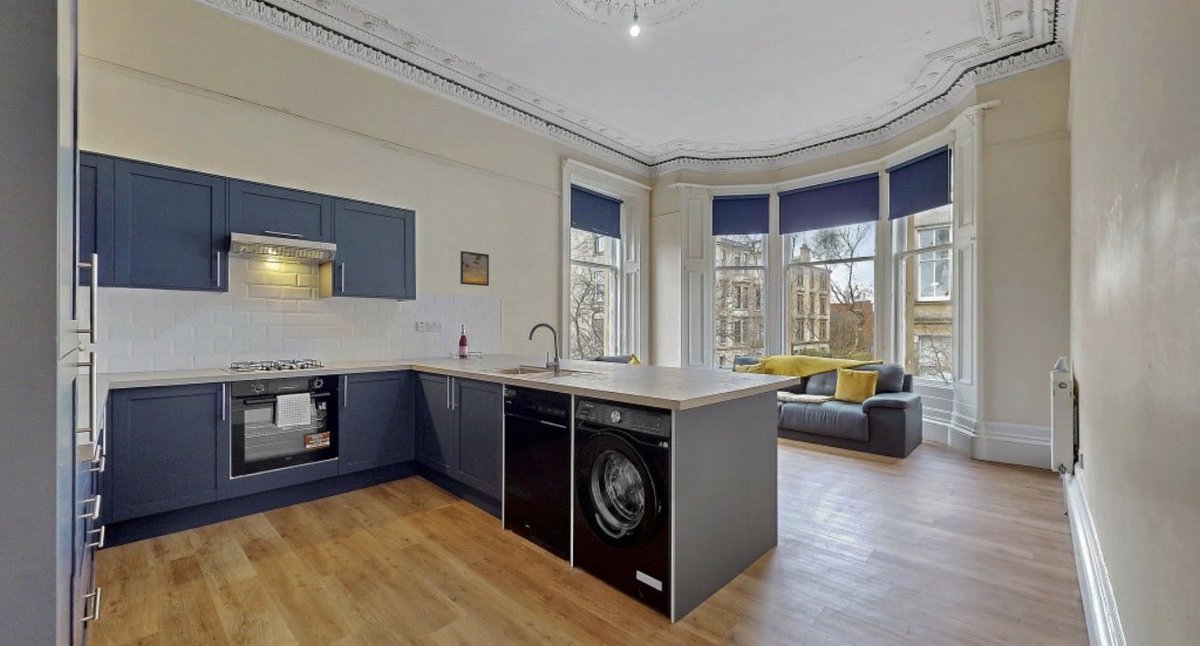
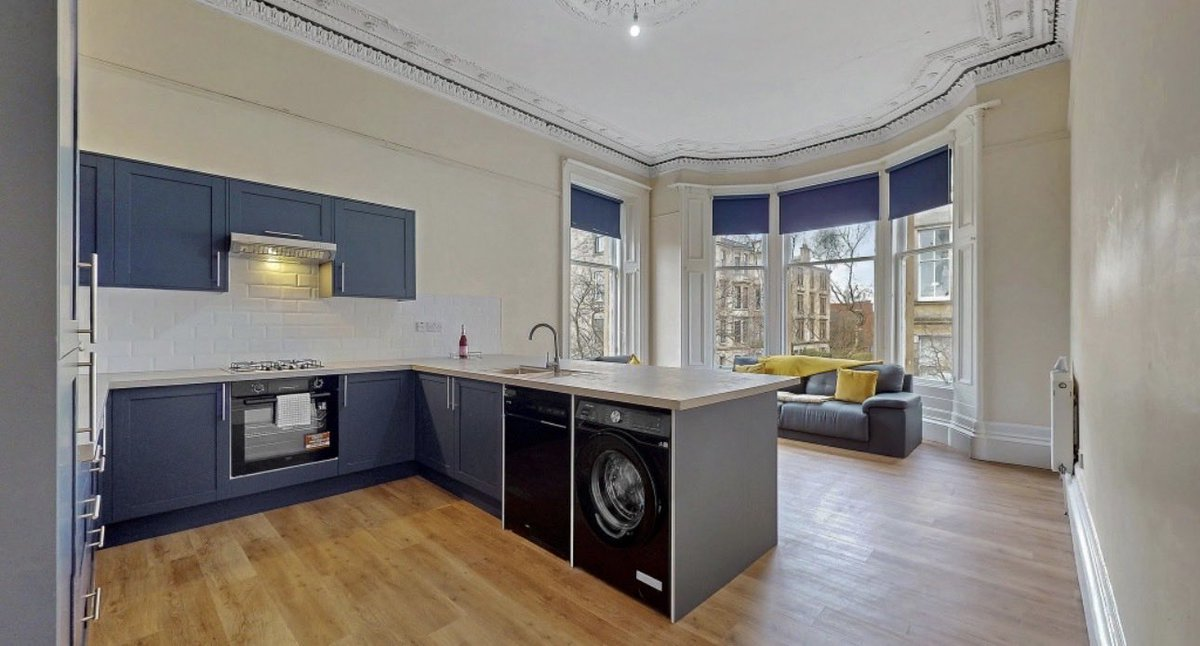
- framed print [459,250,490,287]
